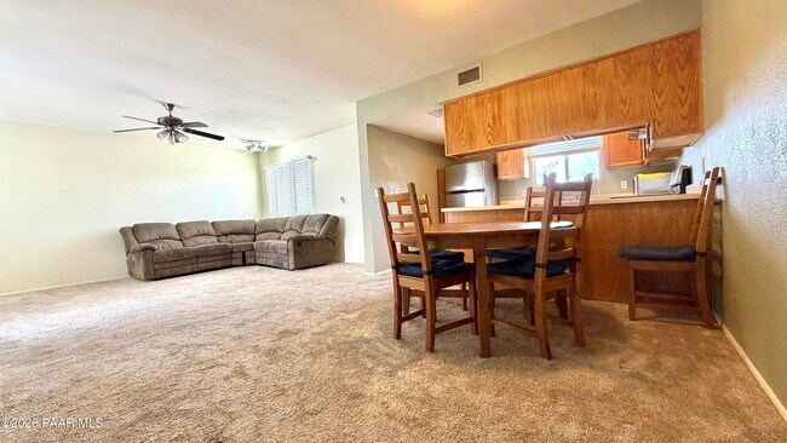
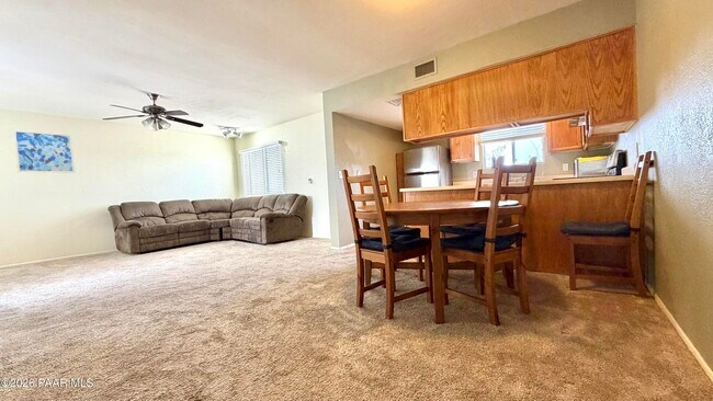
+ wall art [12,128,76,174]
